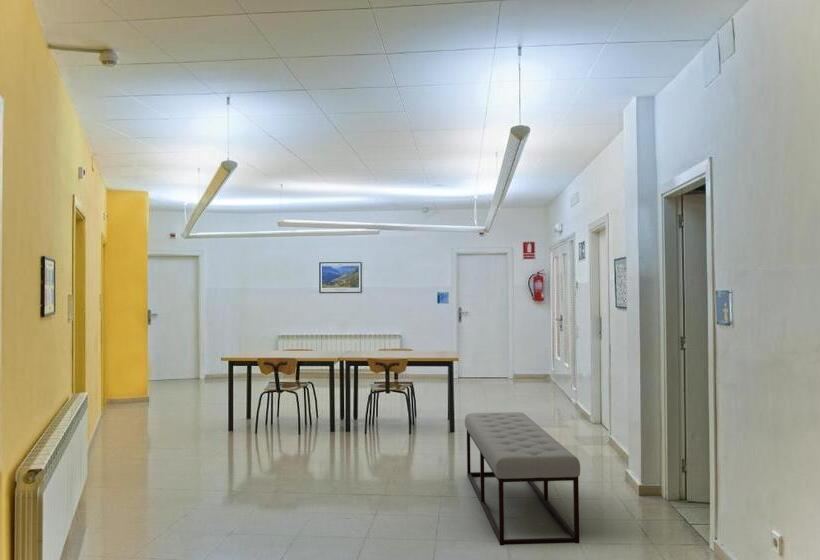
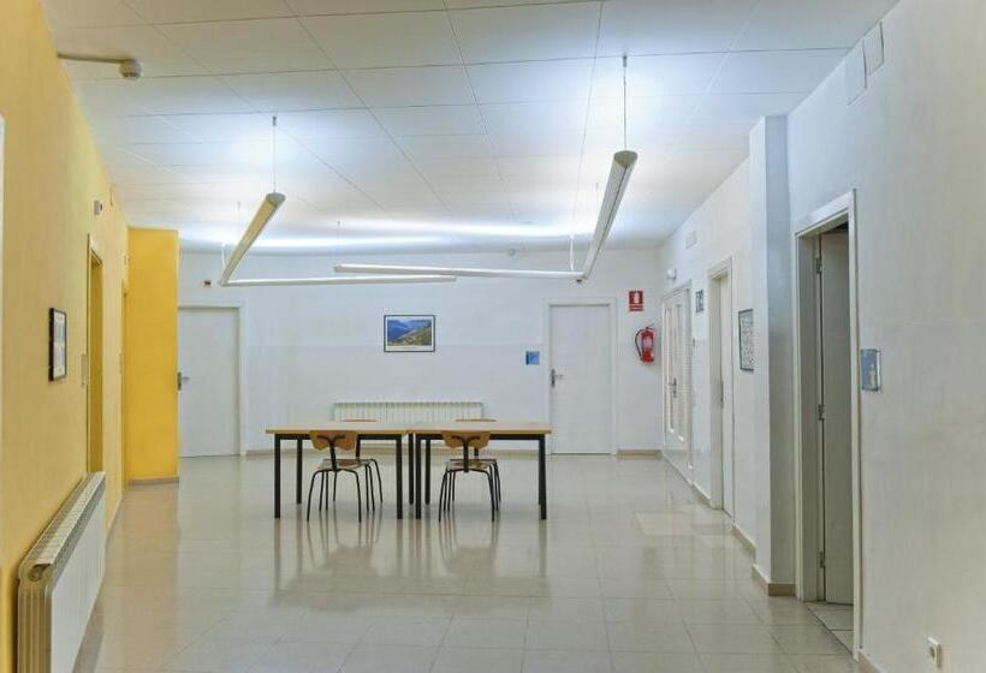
- bench [464,411,581,546]
